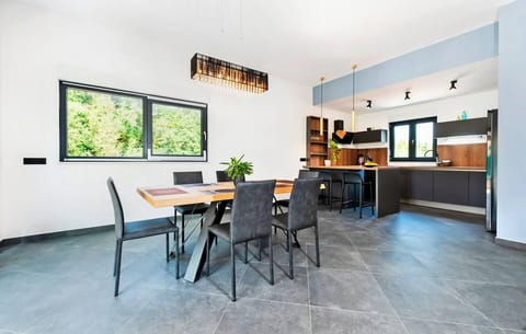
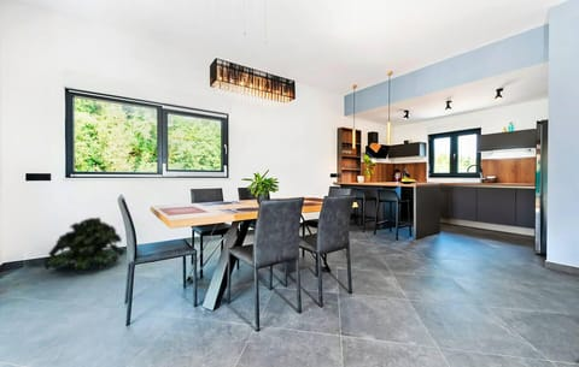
+ potted plant [43,217,125,274]
